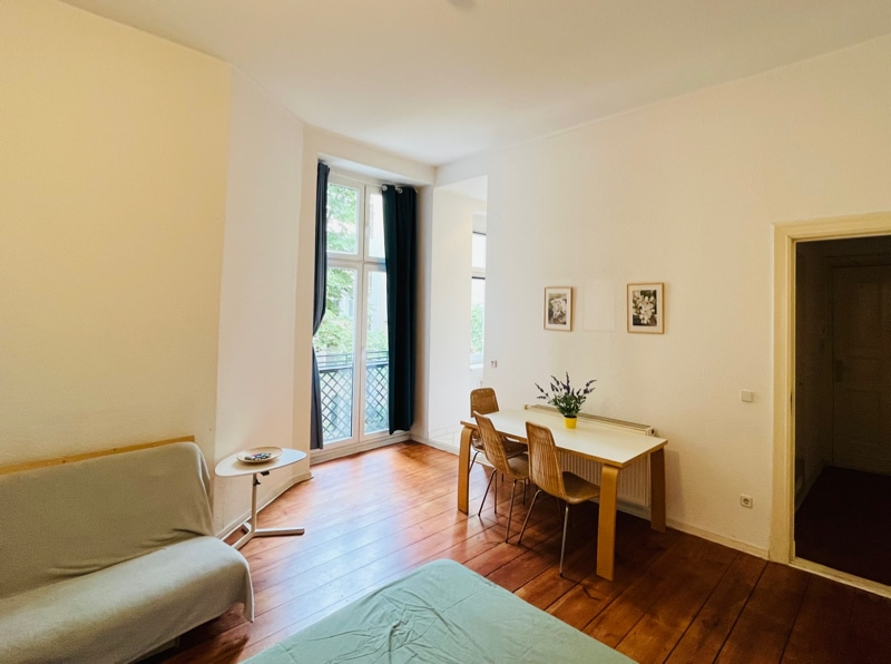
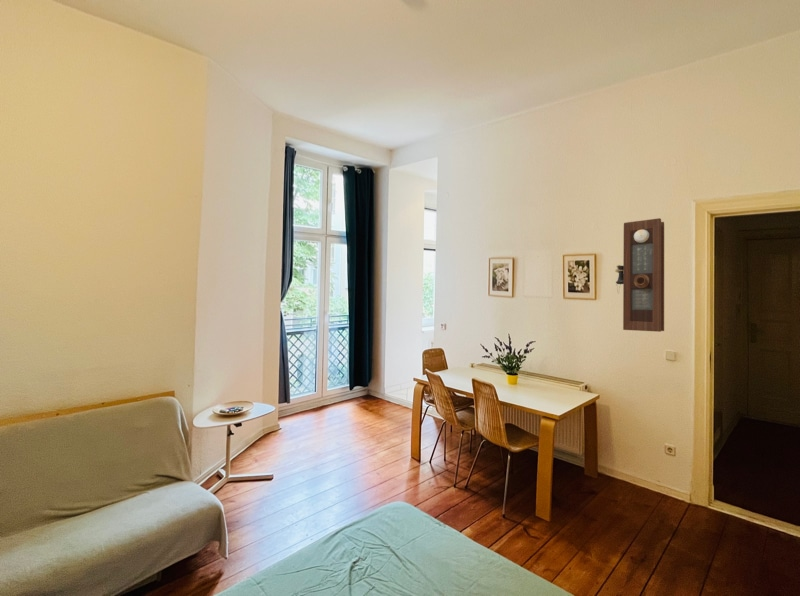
+ pendulum clock [614,217,665,333]
